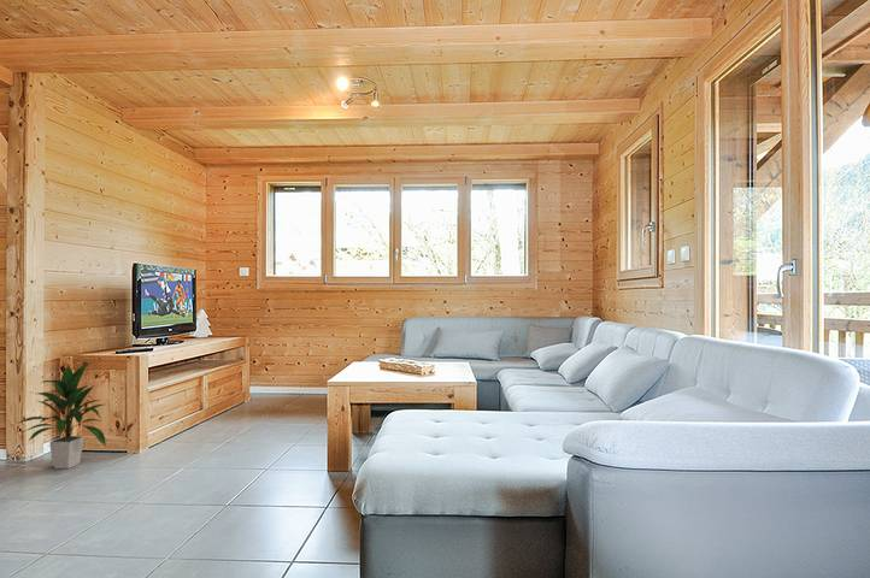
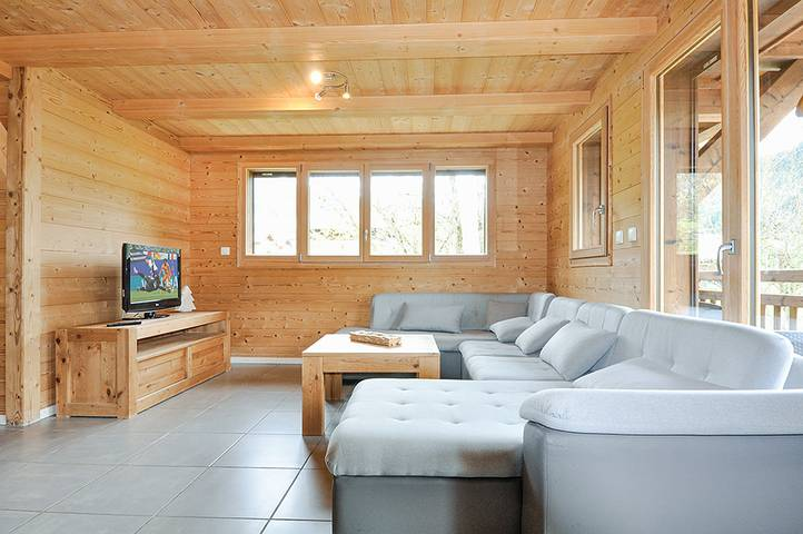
- indoor plant [16,361,108,470]
